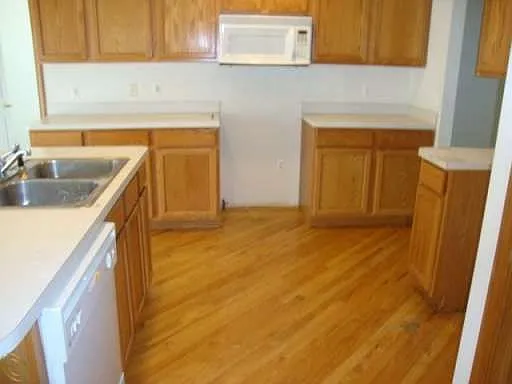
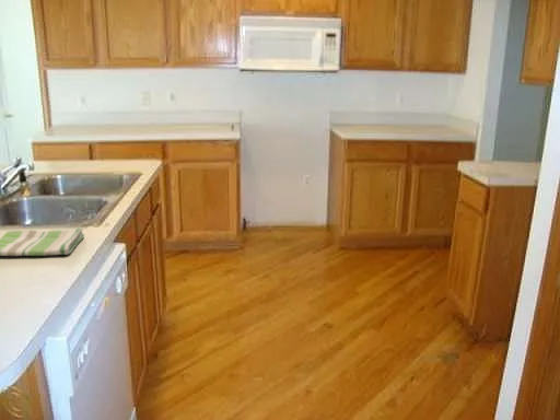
+ dish towel [0,226,85,257]
